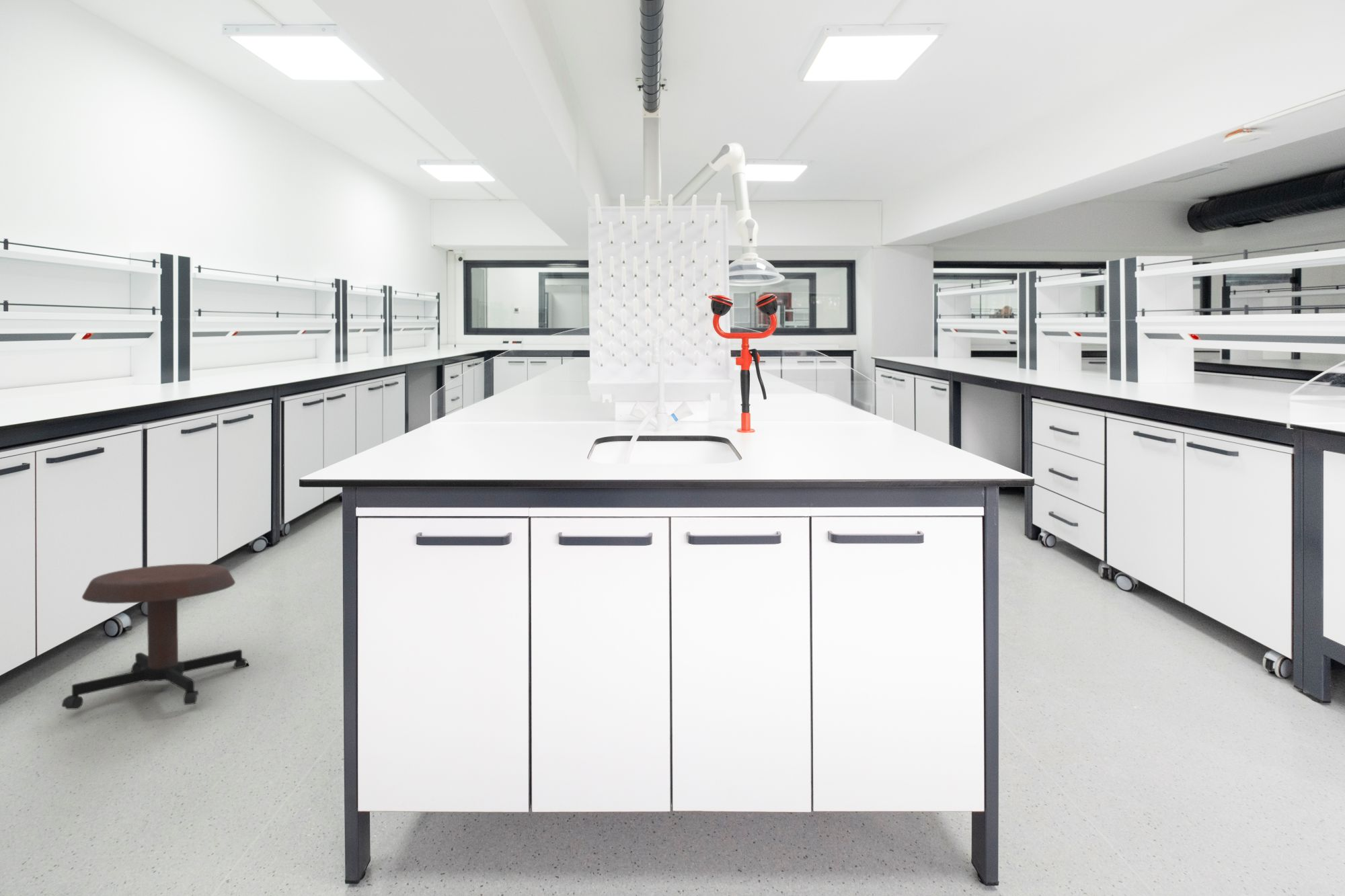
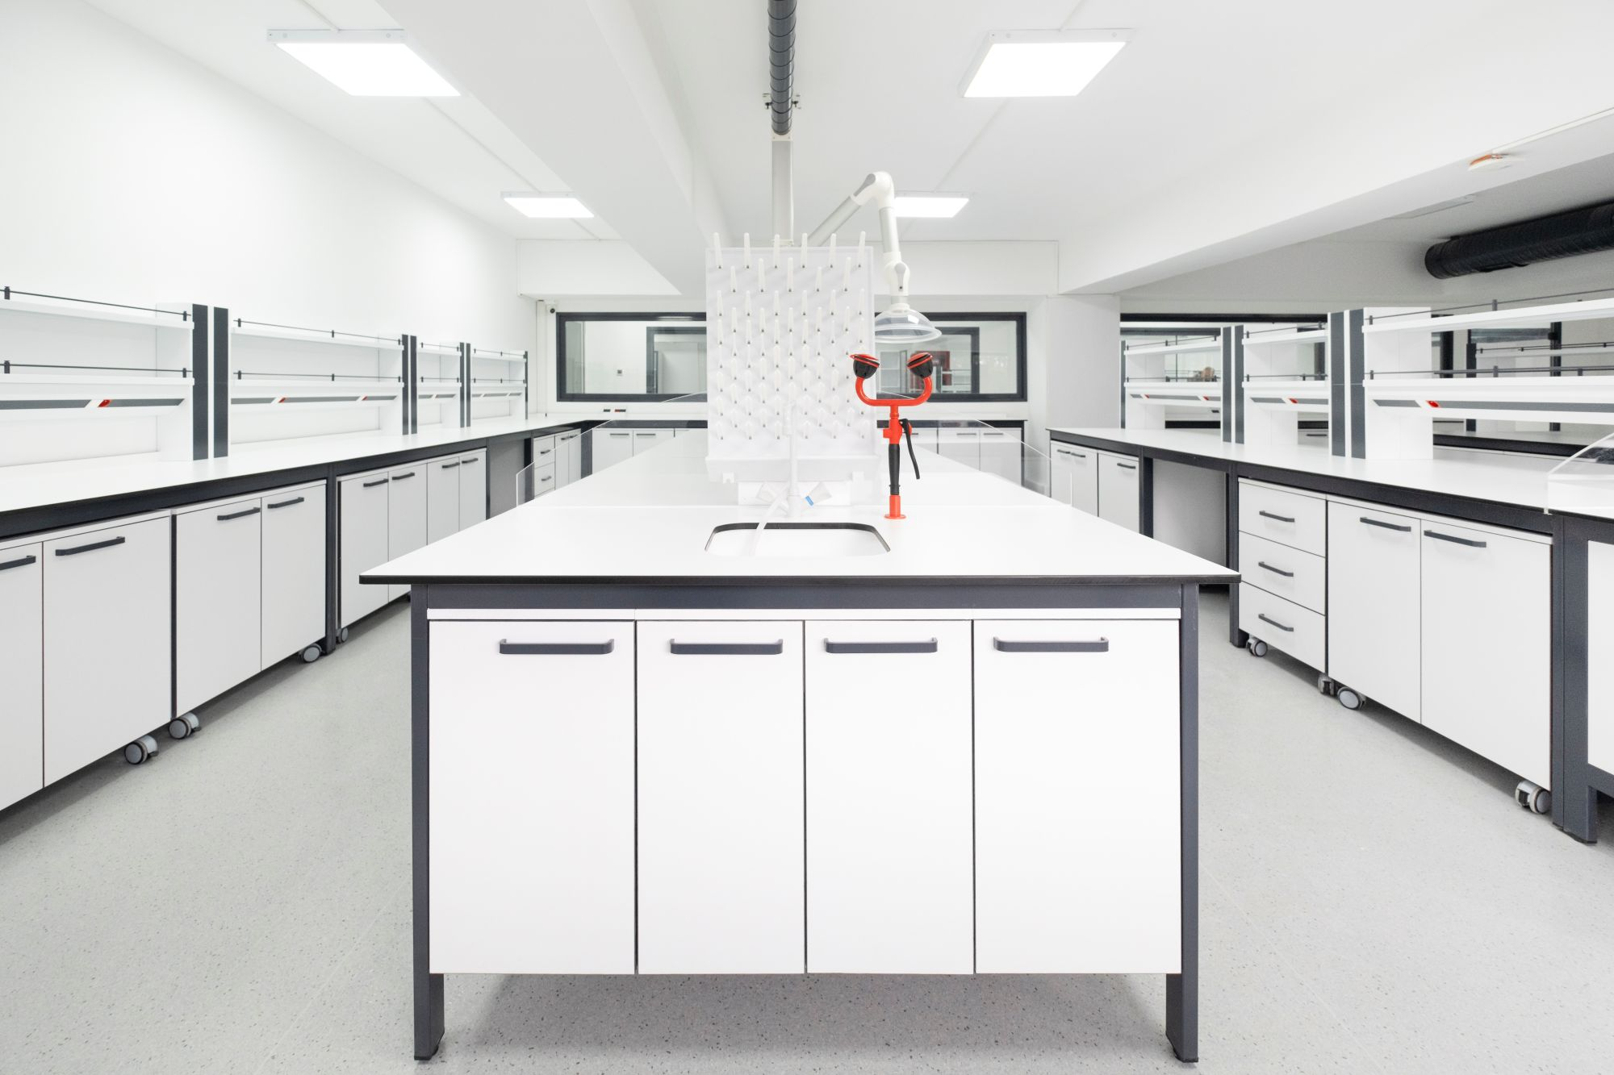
- stool [61,563,249,710]
